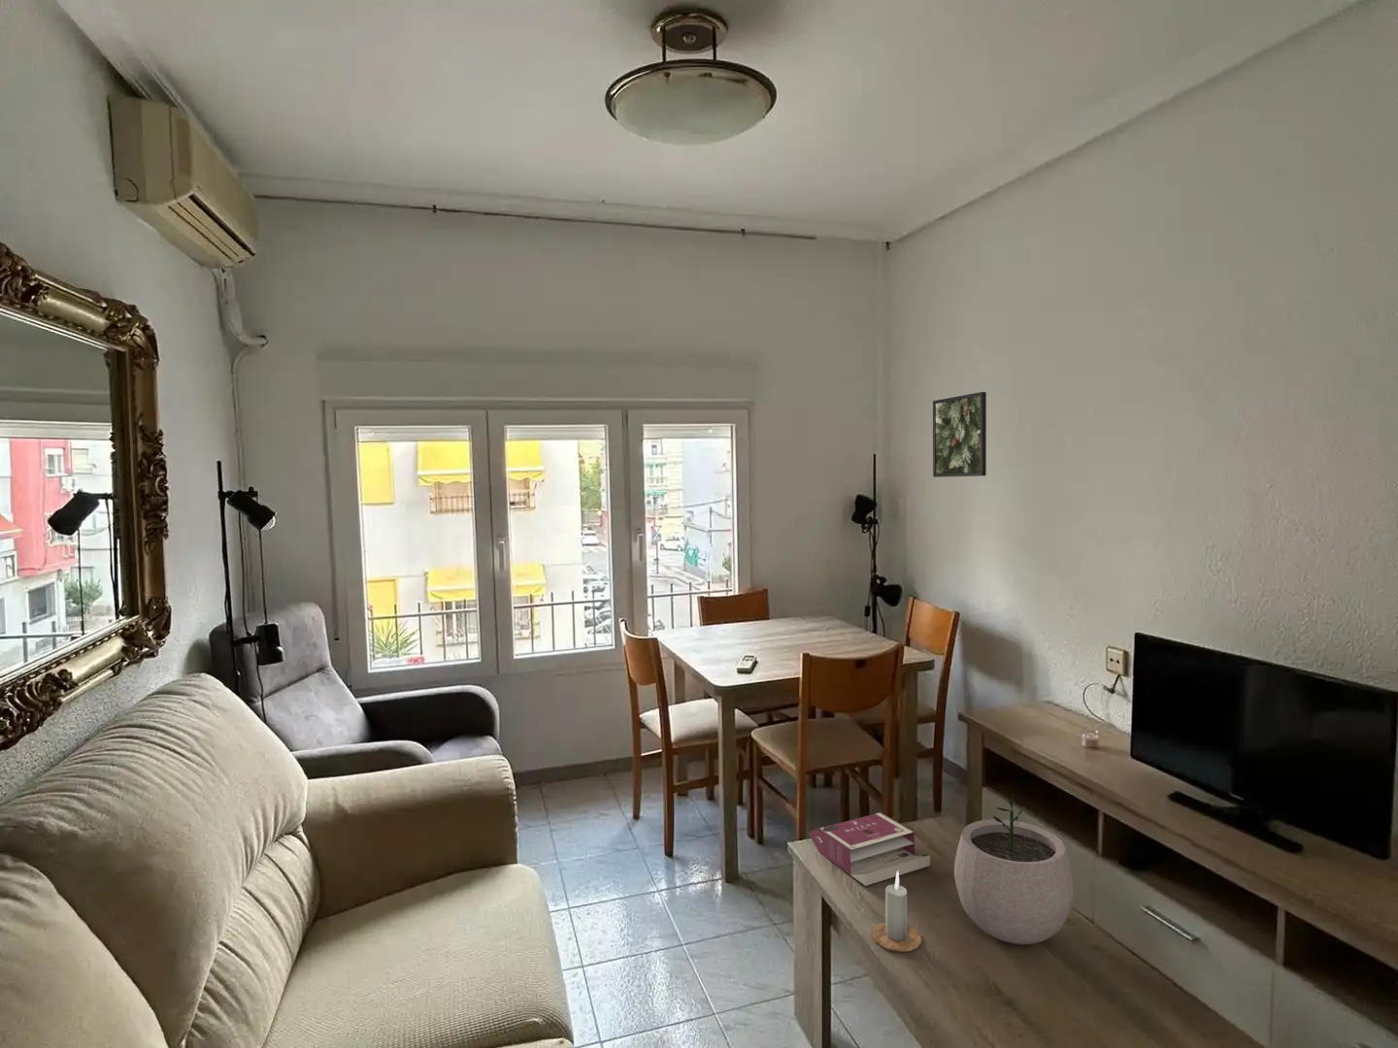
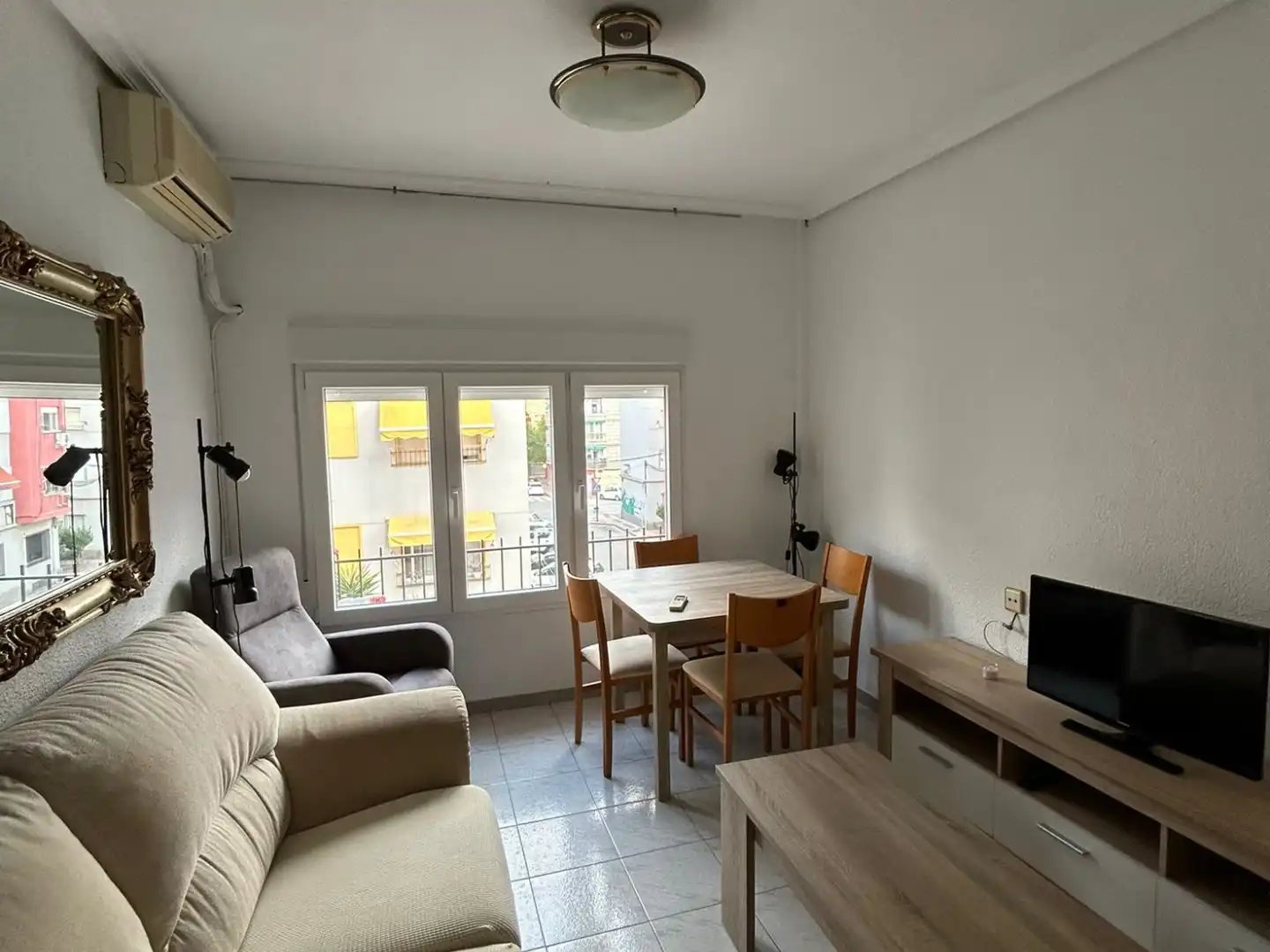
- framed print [932,391,987,479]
- candle [871,871,922,953]
- plant pot [953,794,1073,946]
- book [808,811,931,887]
